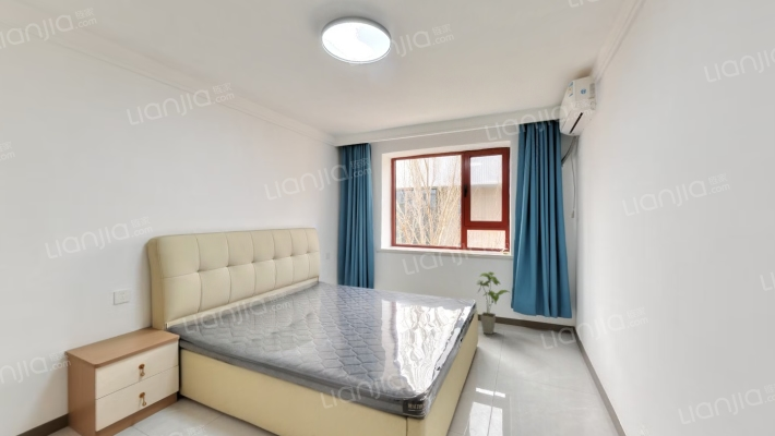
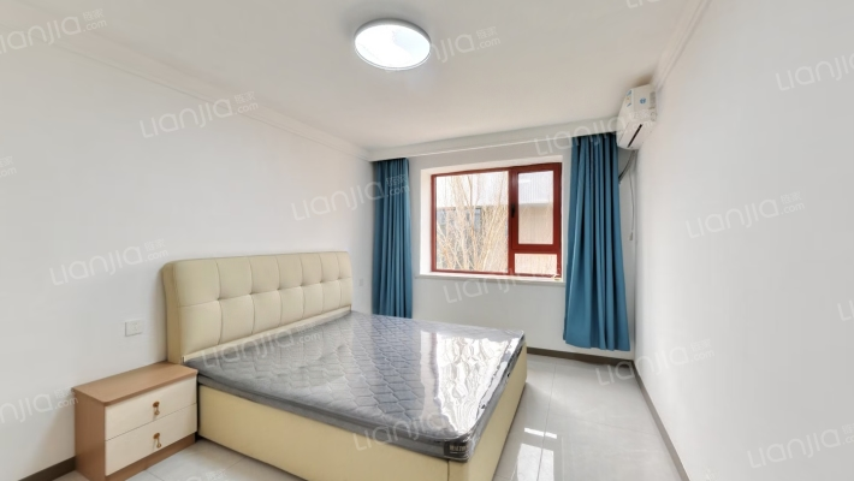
- house plant [476,270,512,336]
